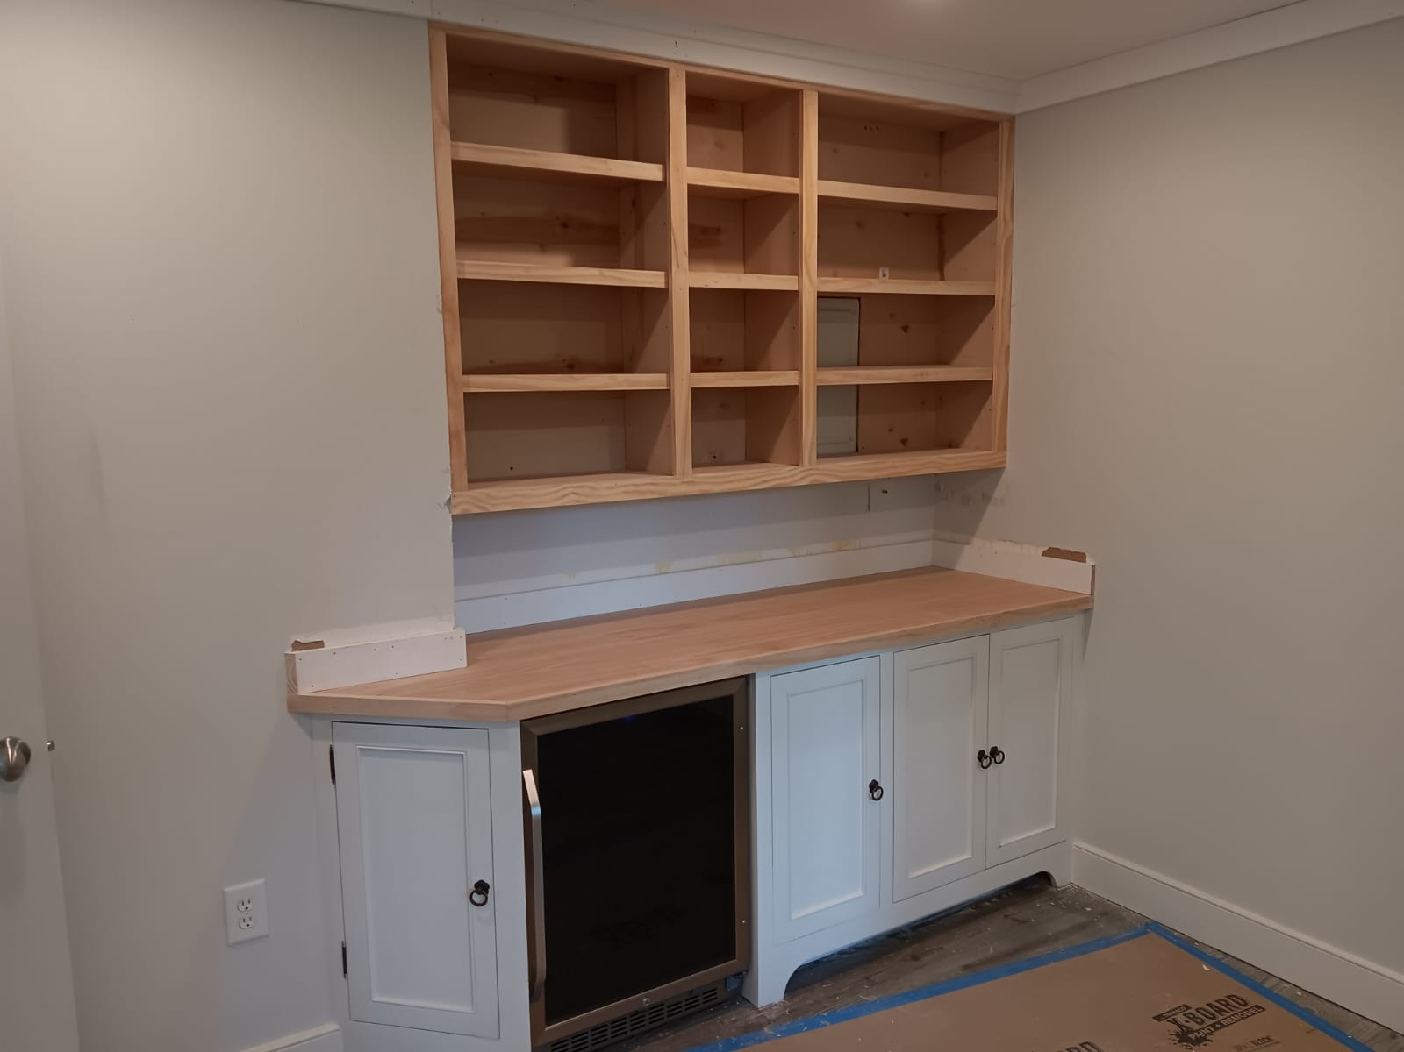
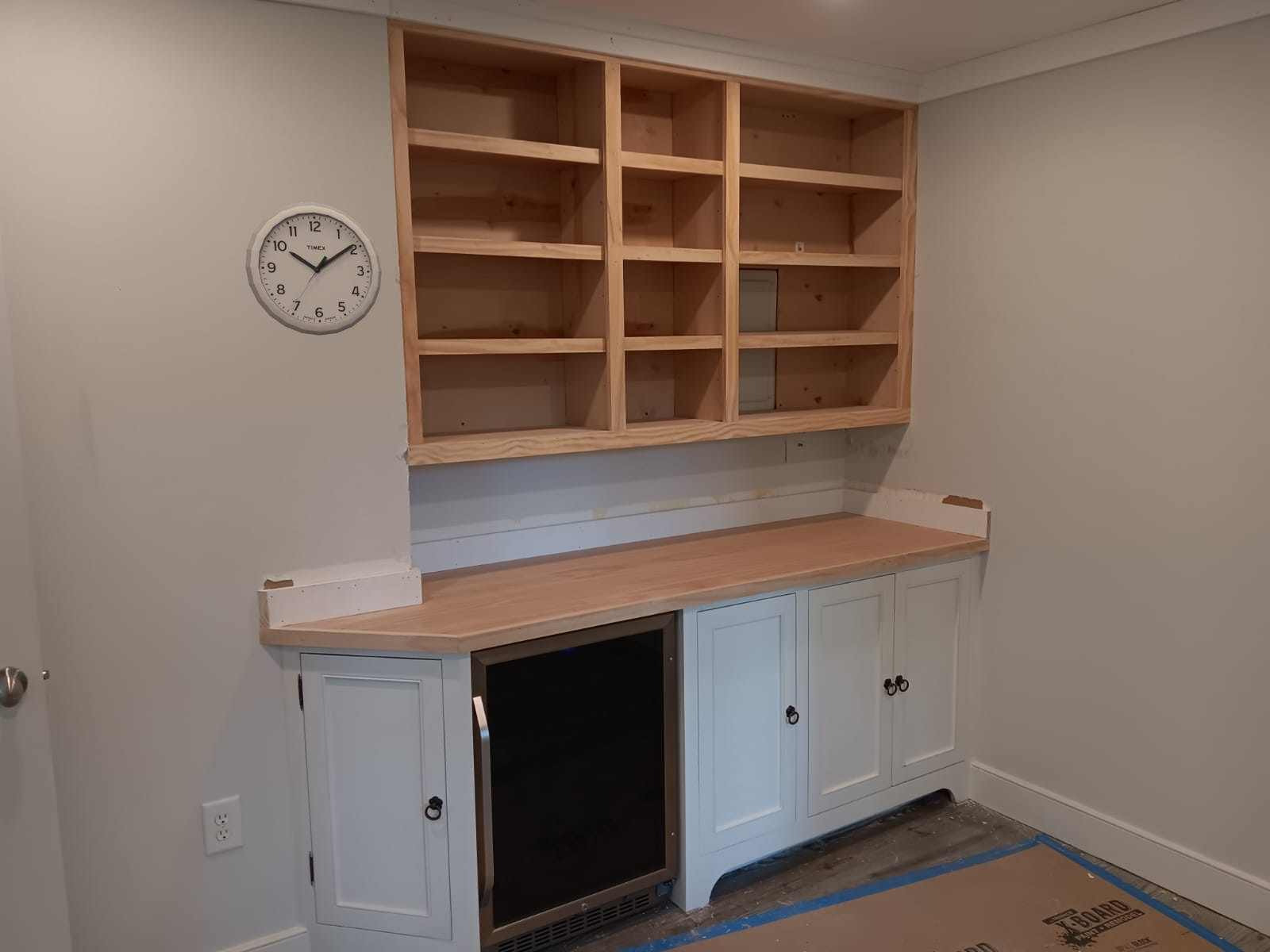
+ wall clock [244,202,383,336]
